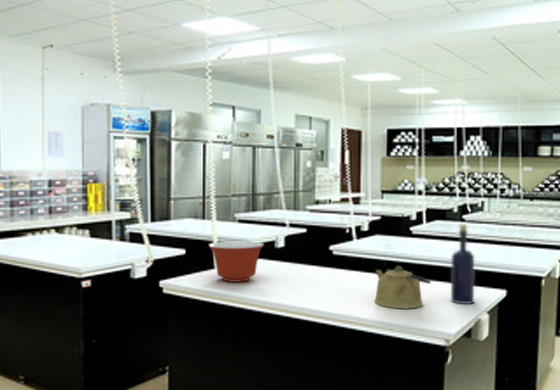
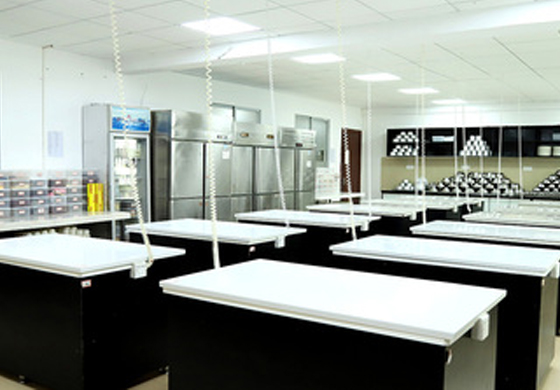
- mixing bowl [208,240,265,283]
- kettle [374,265,432,309]
- bottle [450,224,475,305]
